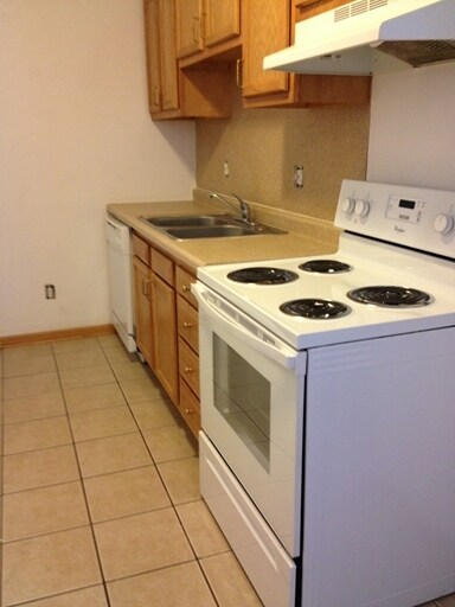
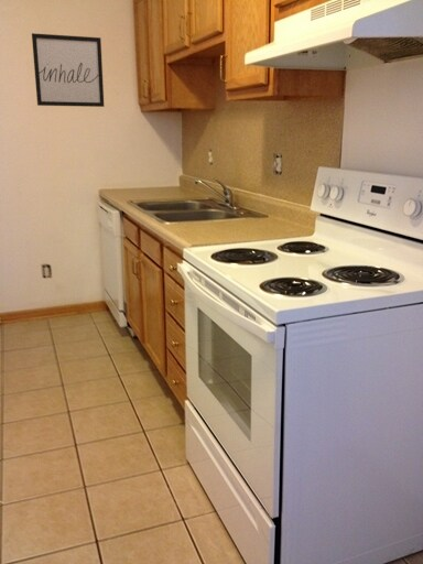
+ wall art [31,32,105,108]
